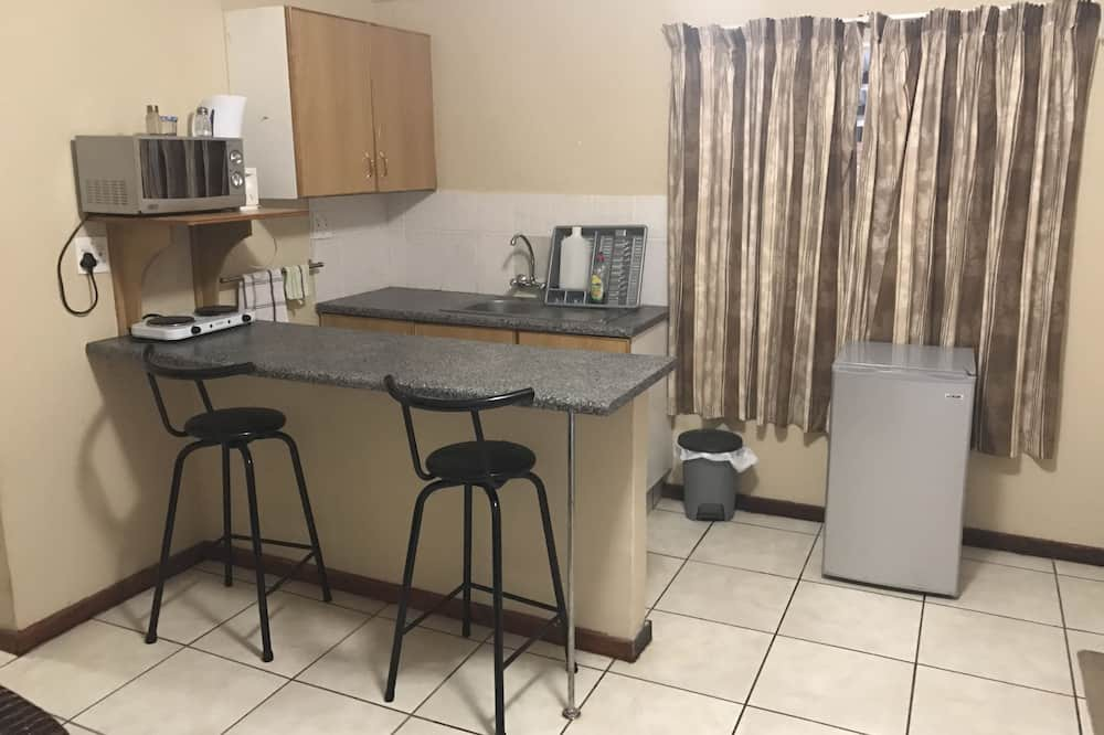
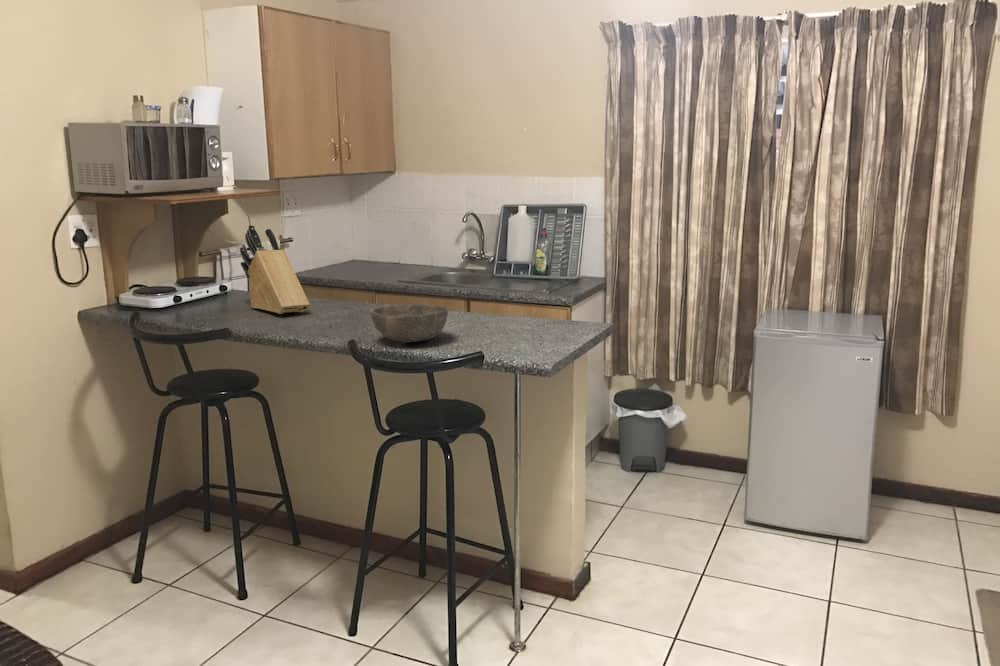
+ bowl [370,303,449,344]
+ knife block [239,224,311,315]
